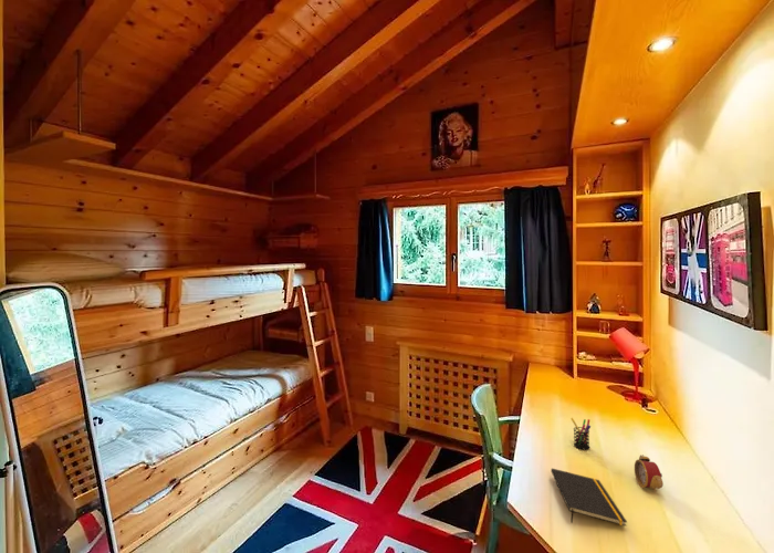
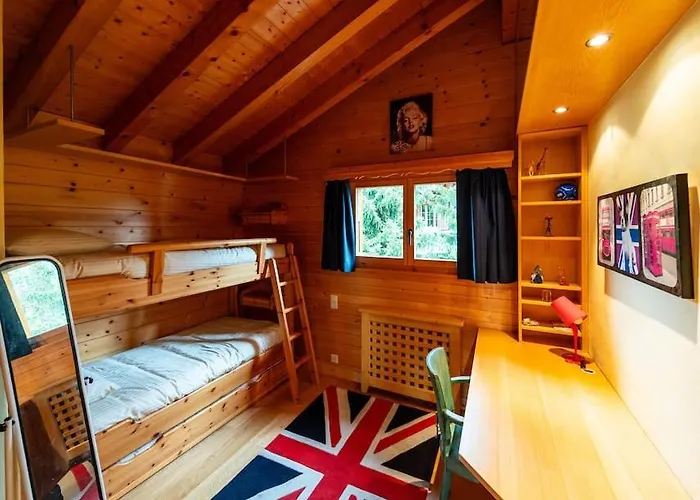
- alarm clock [634,453,665,493]
- pen holder [569,417,592,450]
- notepad [550,467,628,528]
